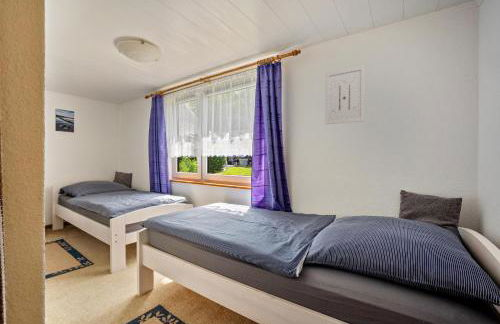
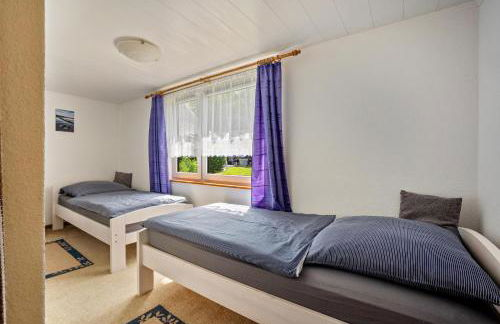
- wall art [324,64,366,125]
